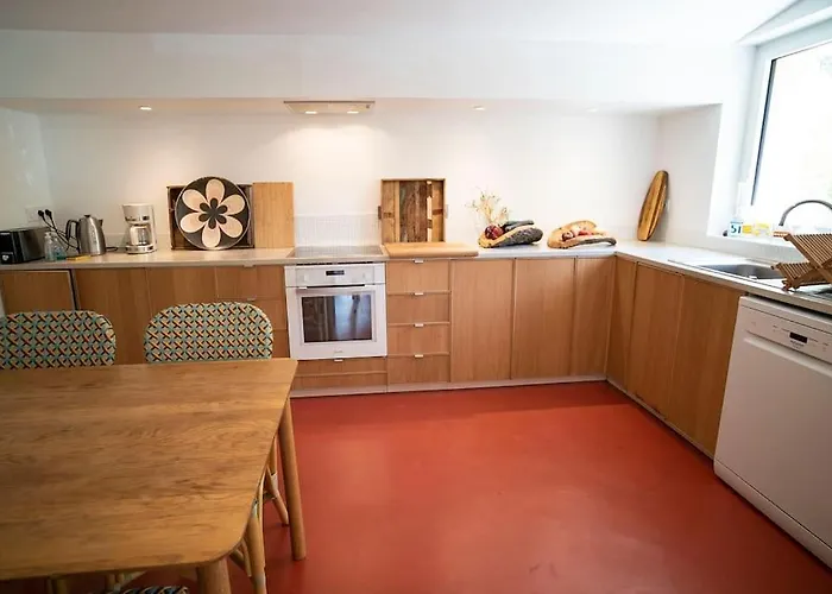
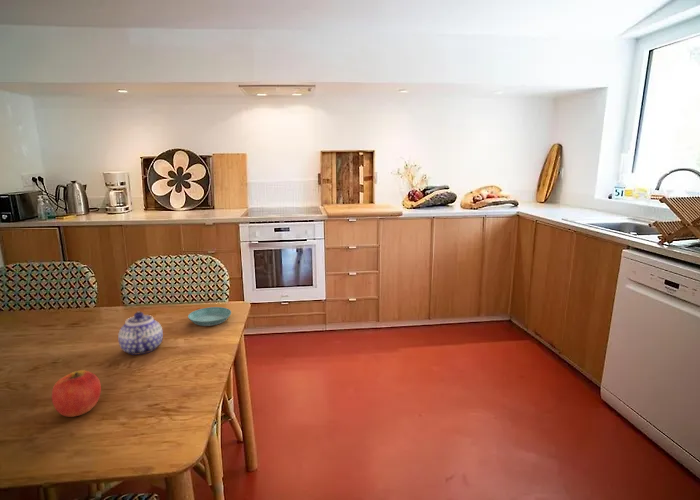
+ apple [51,369,102,418]
+ teapot [117,310,164,356]
+ saucer [187,306,232,327]
